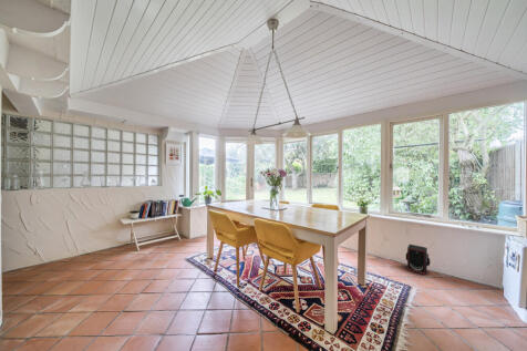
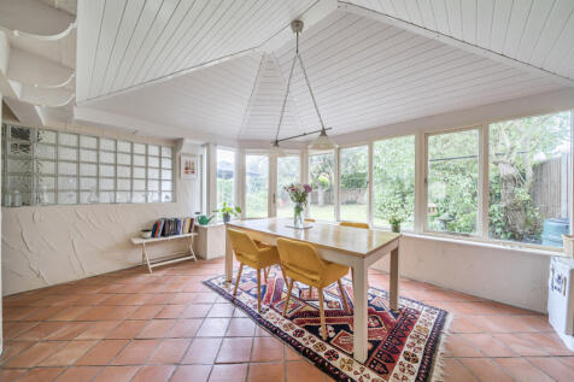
- stereo [404,244,432,276]
